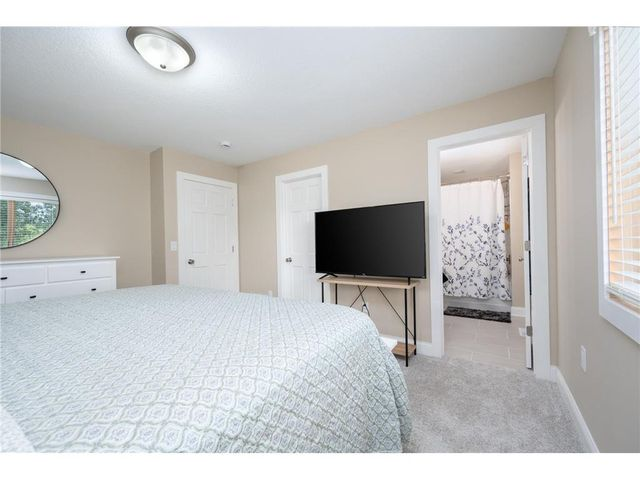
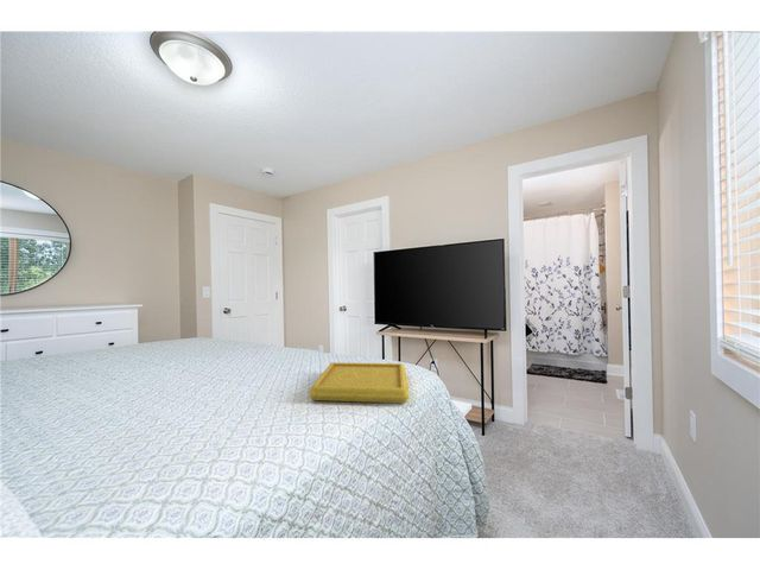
+ serving tray [308,361,410,404]
